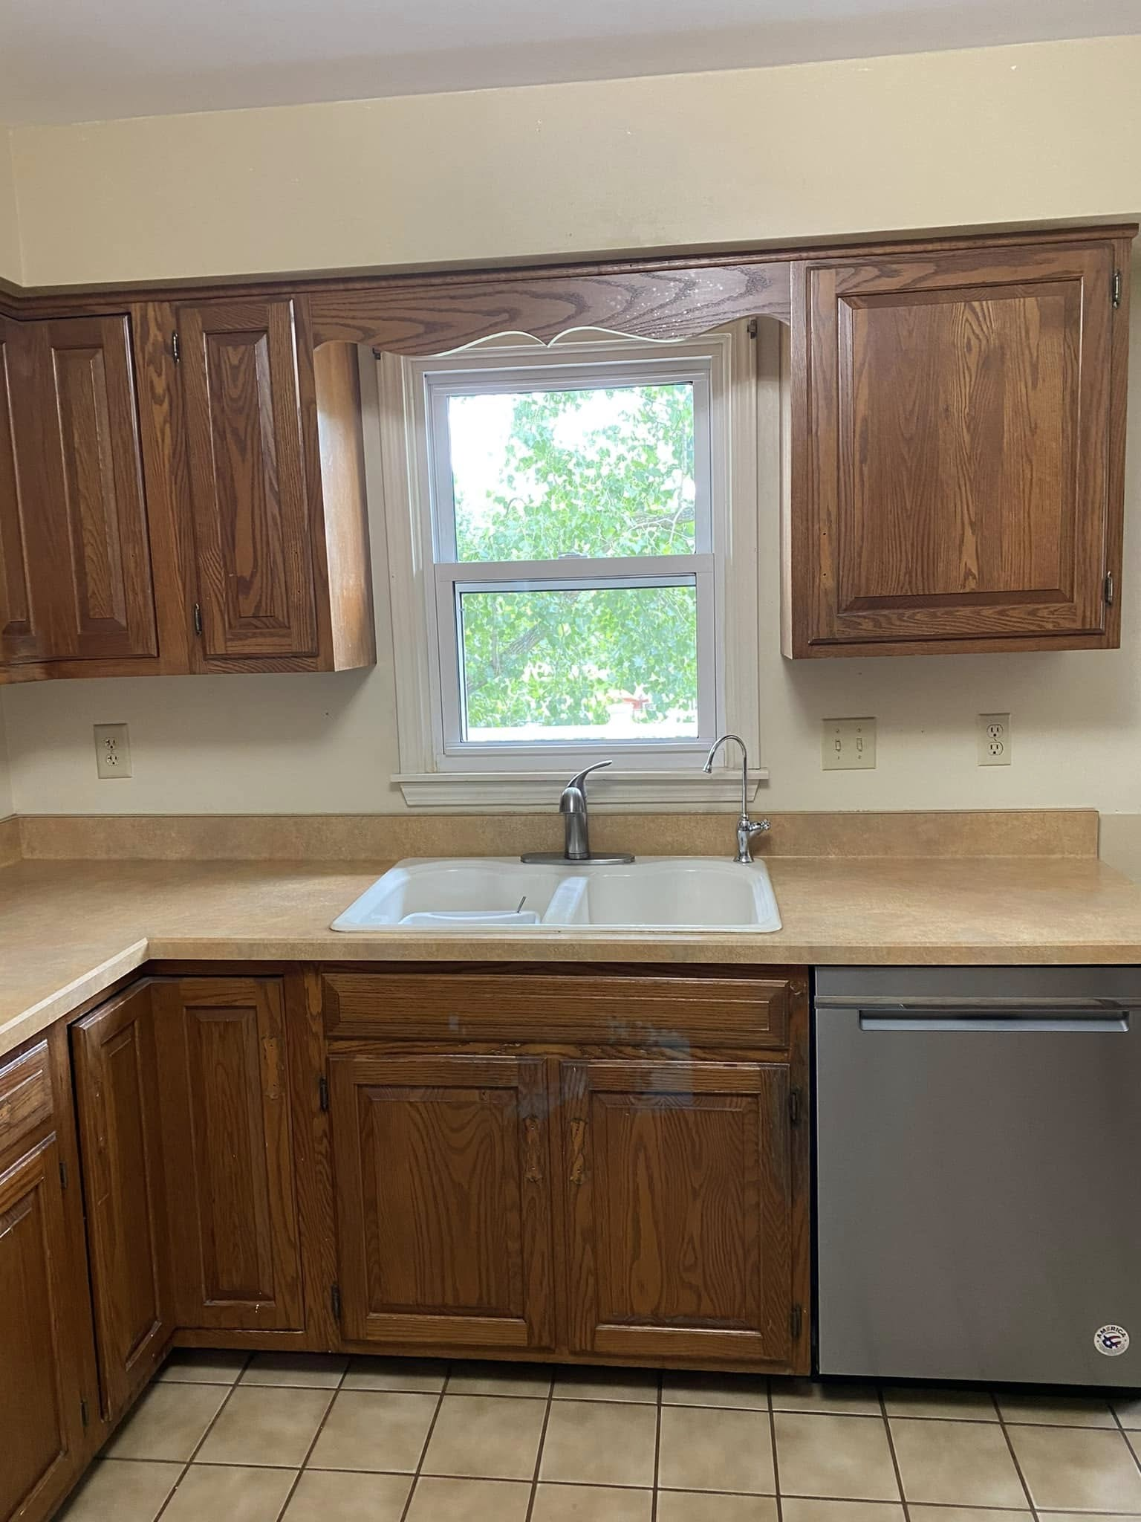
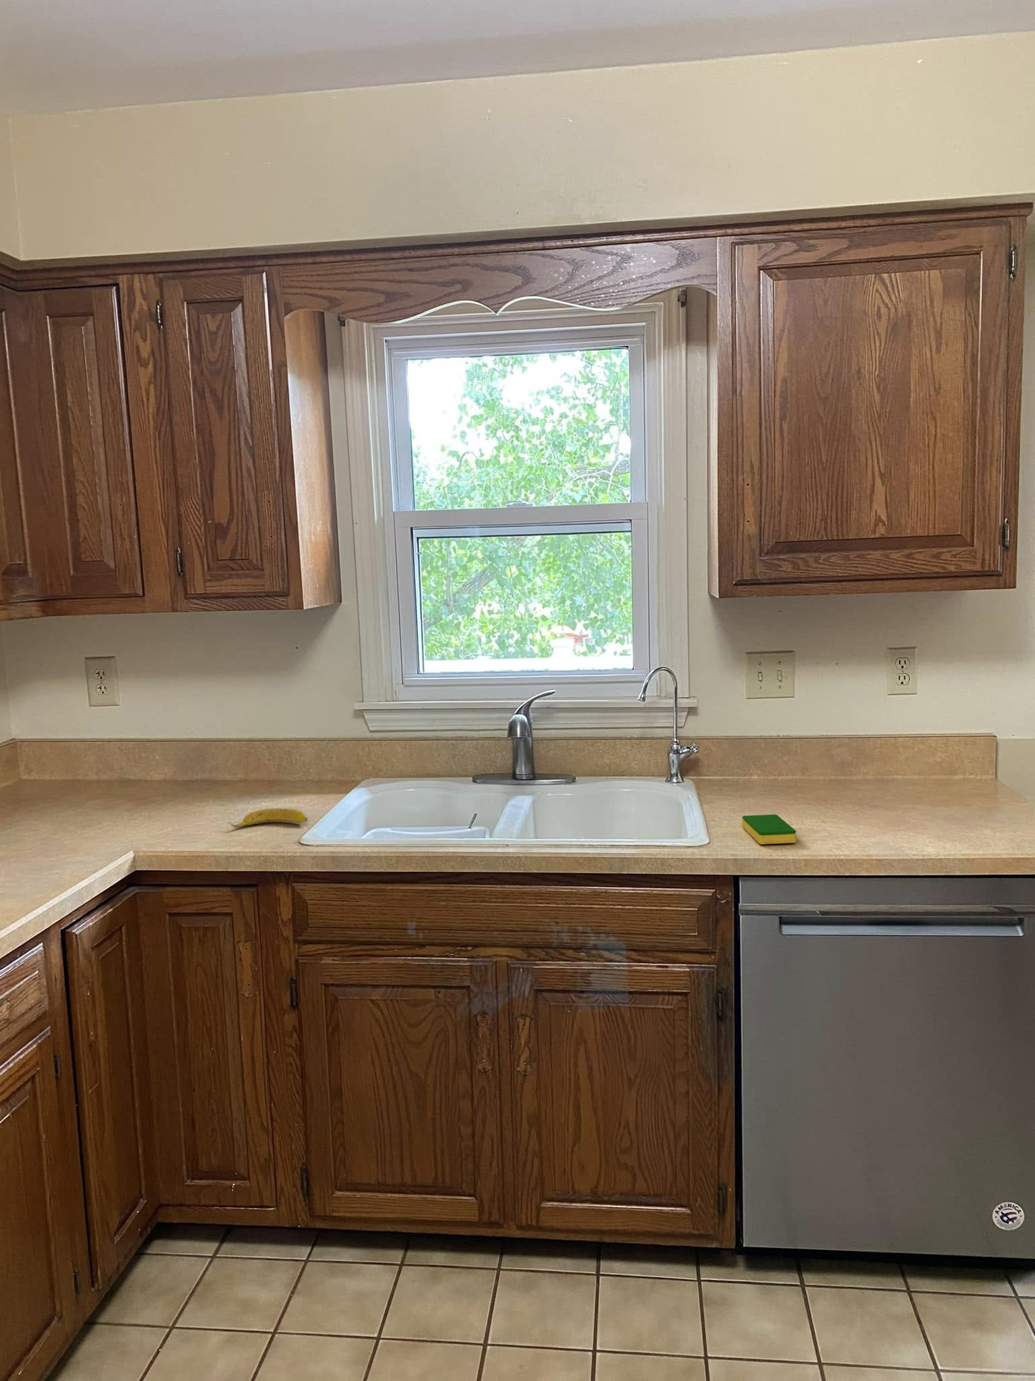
+ dish sponge [741,813,797,845]
+ banana [227,808,309,829]
